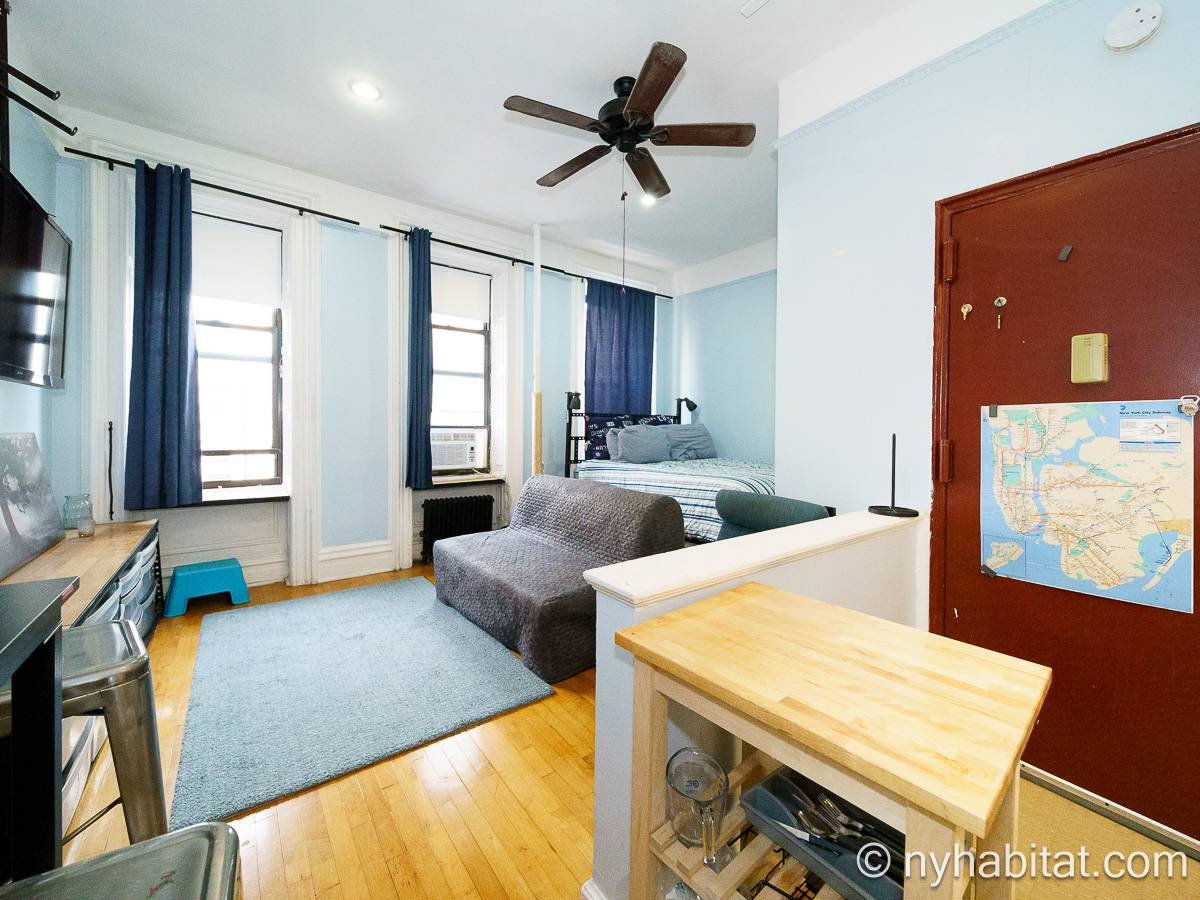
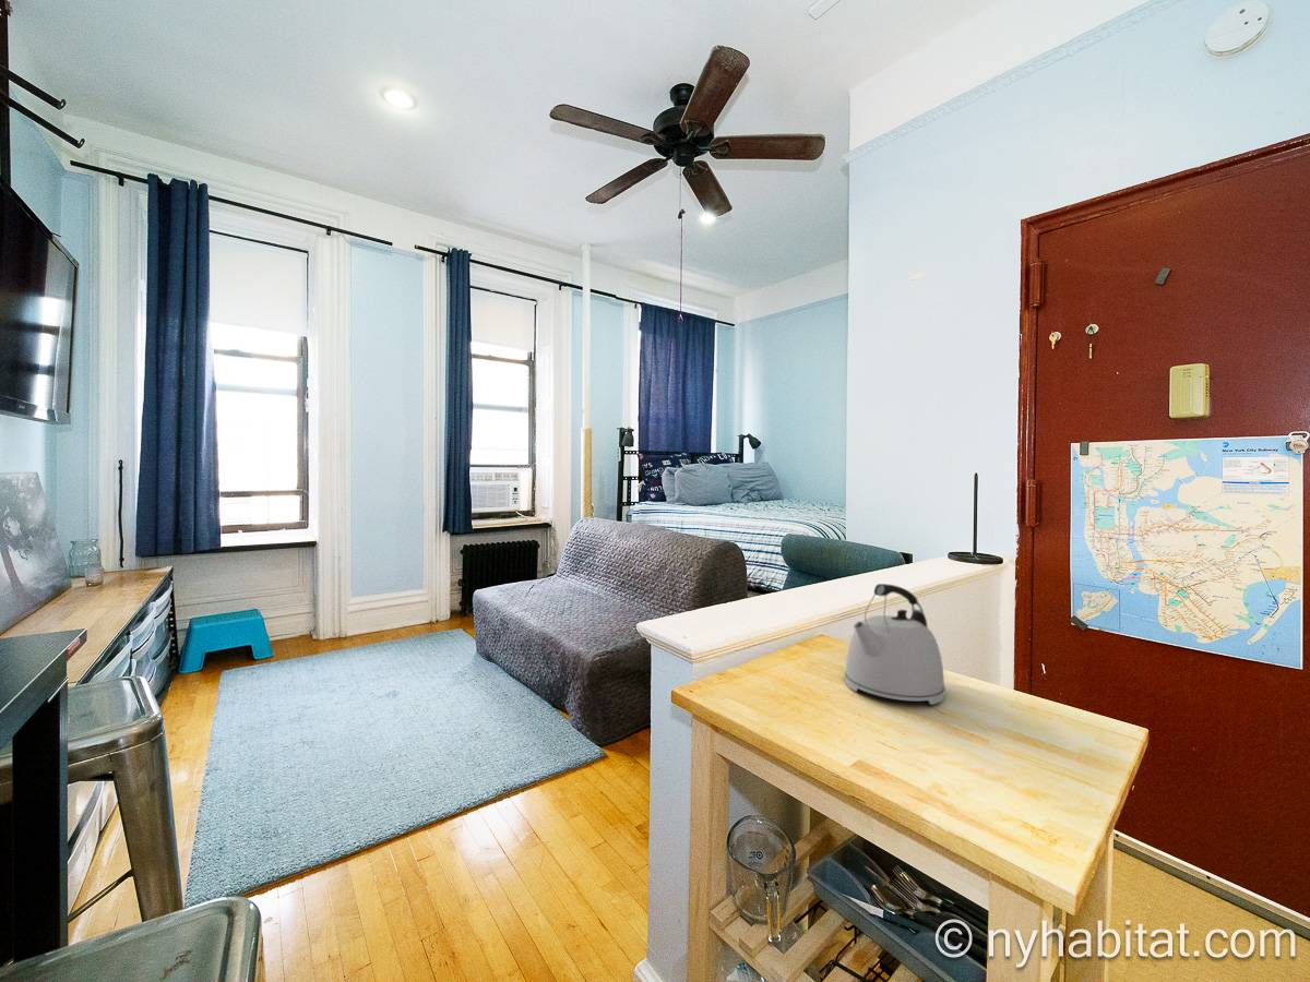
+ kettle [844,583,946,706]
